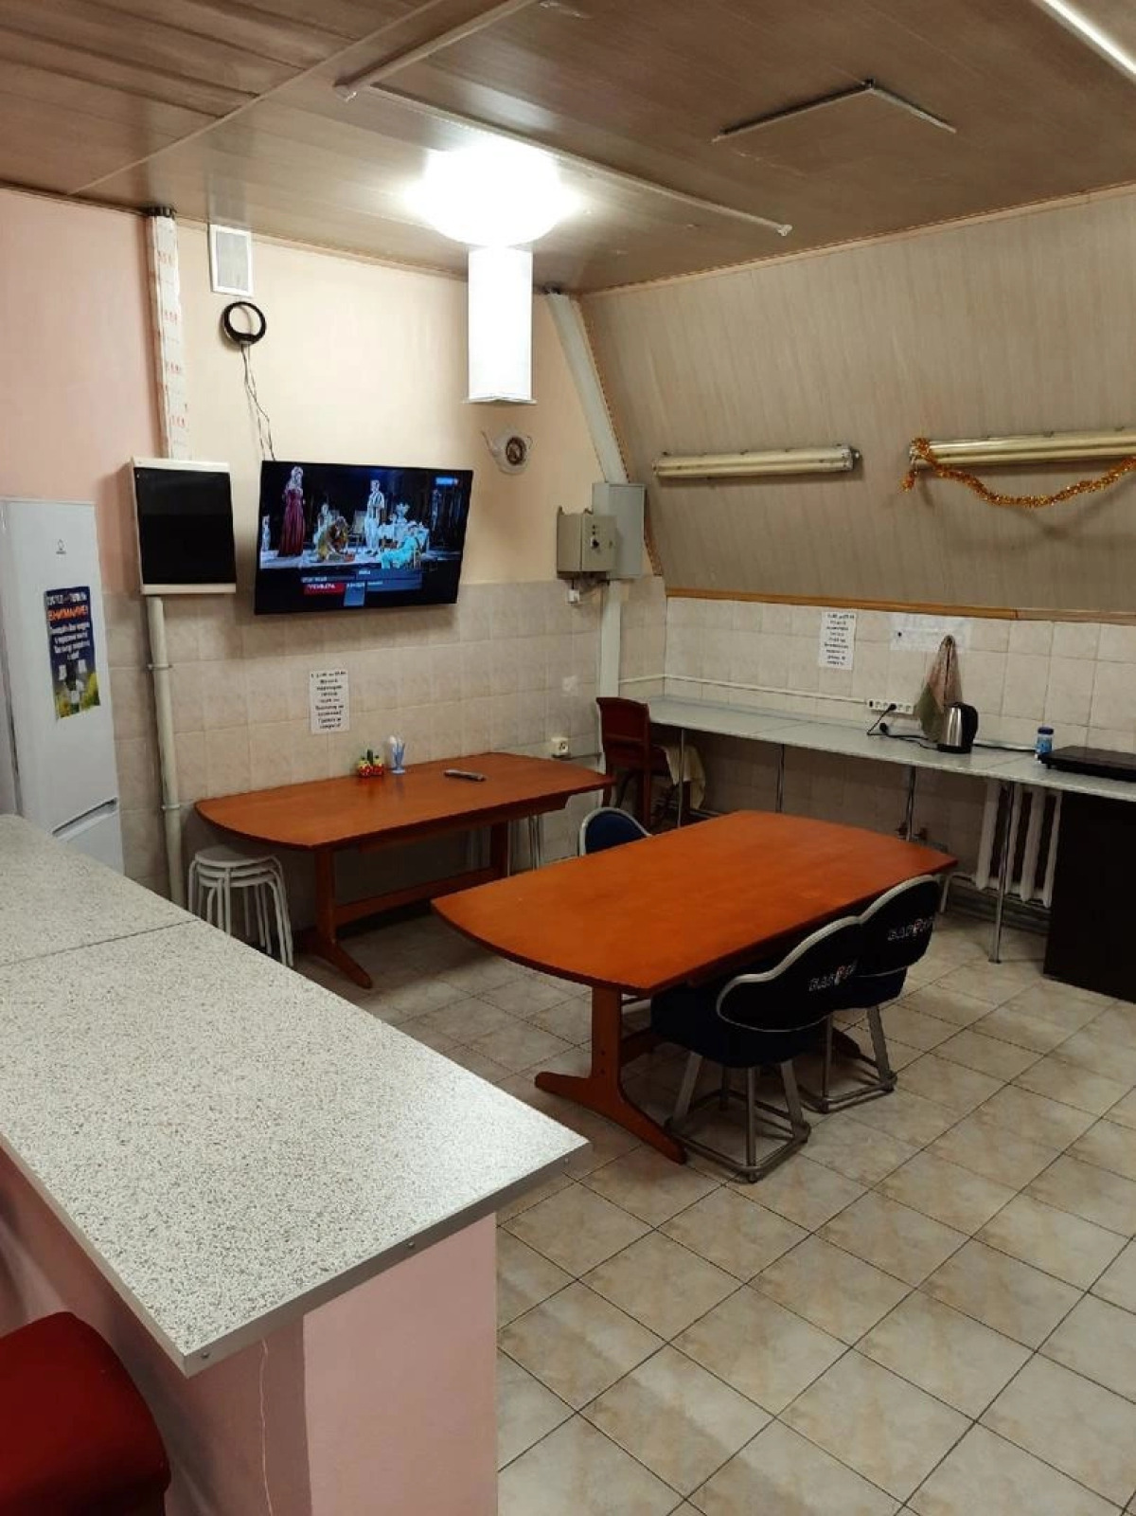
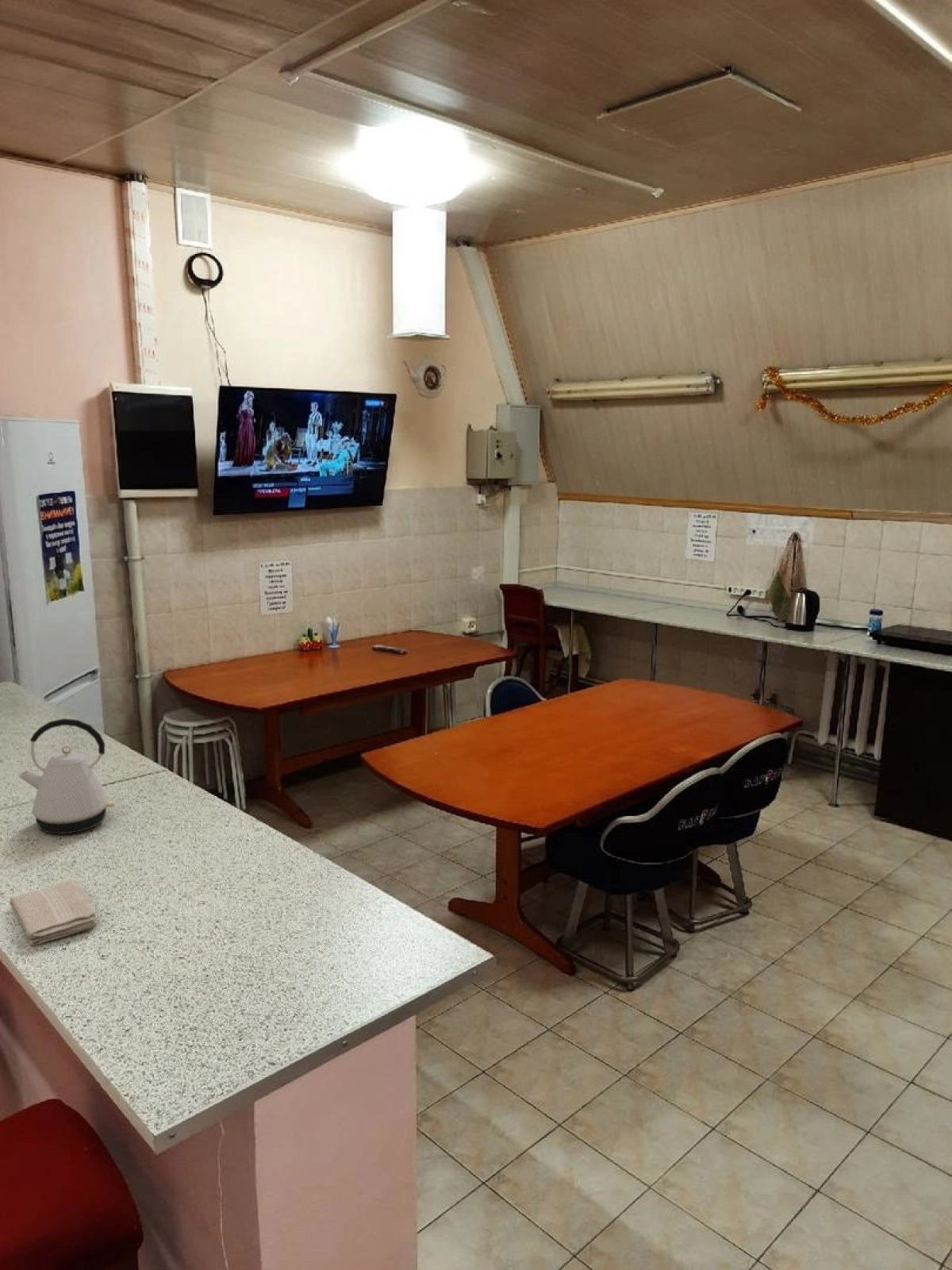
+ washcloth [9,879,98,947]
+ kettle [17,718,116,835]
